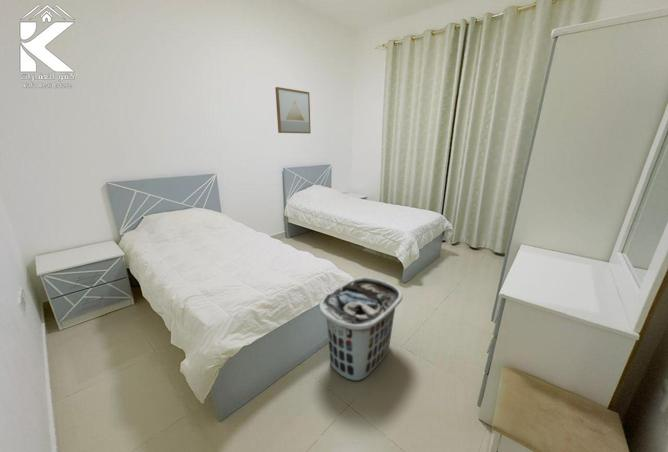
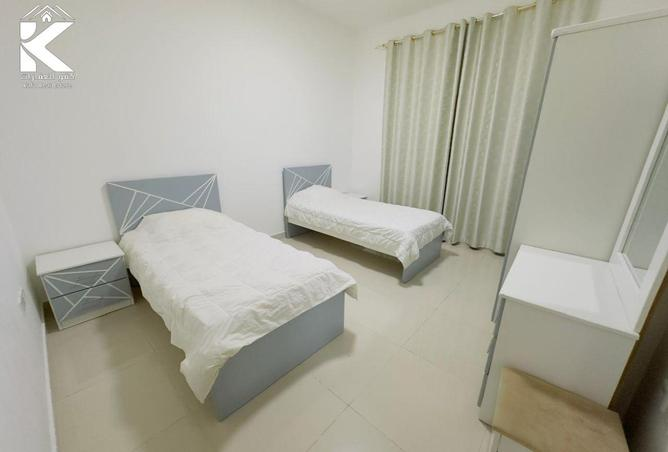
- wall art [274,86,312,134]
- clothes hamper [318,276,404,382]
